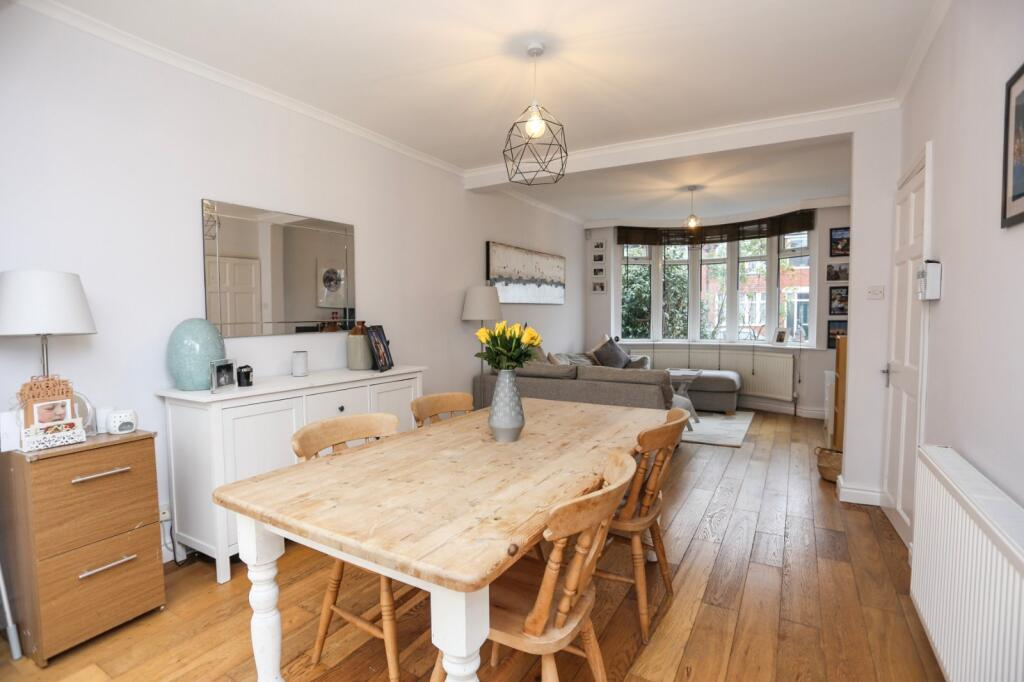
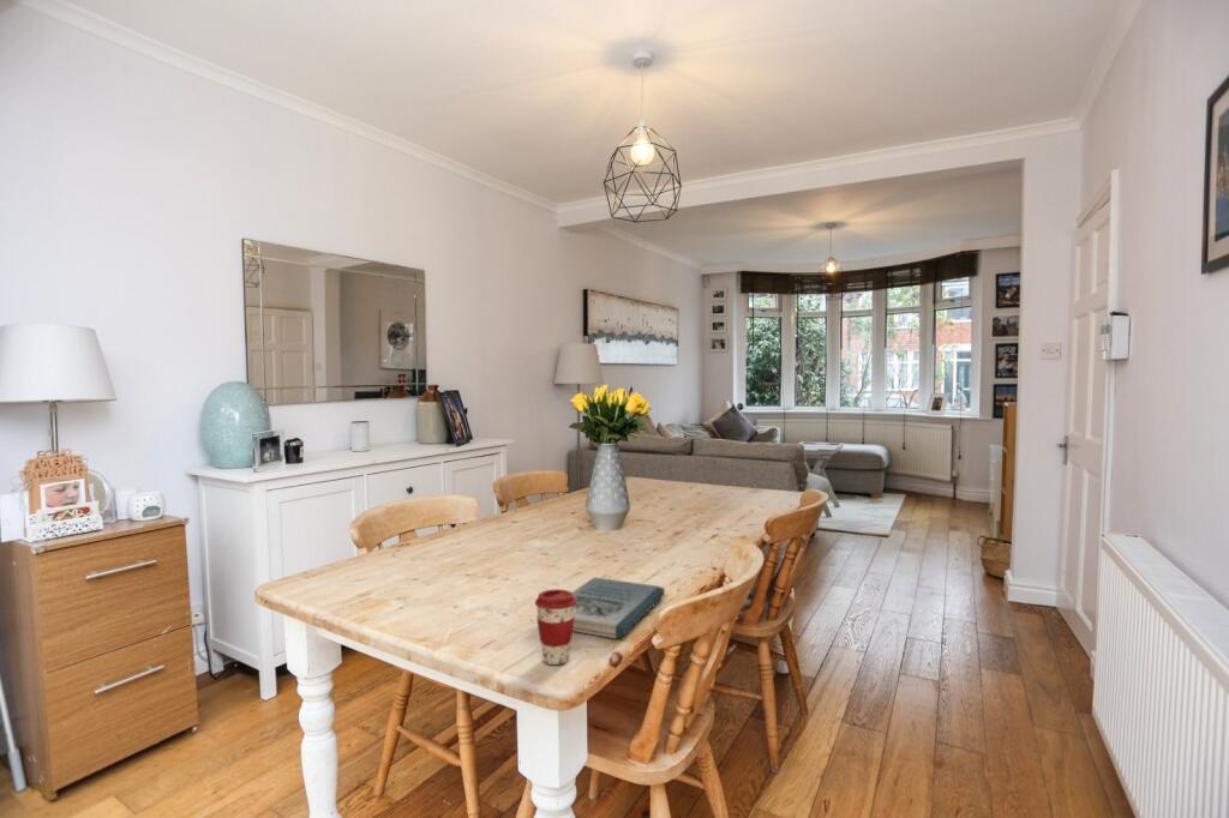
+ coffee cup [534,588,577,666]
+ book [571,576,666,640]
